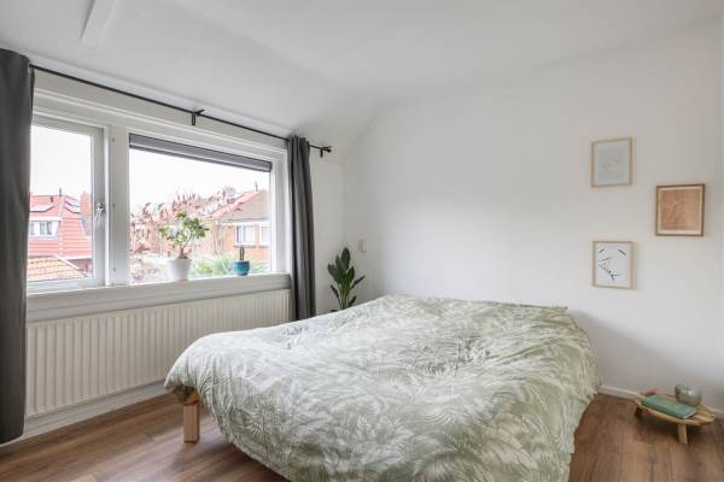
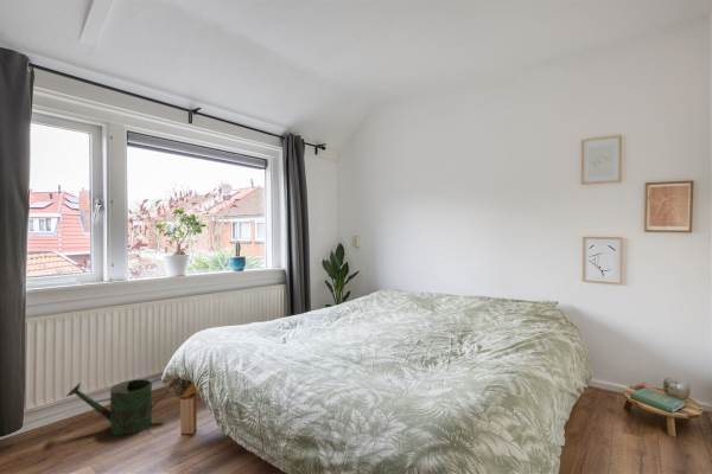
+ watering can [65,377,171,436]
